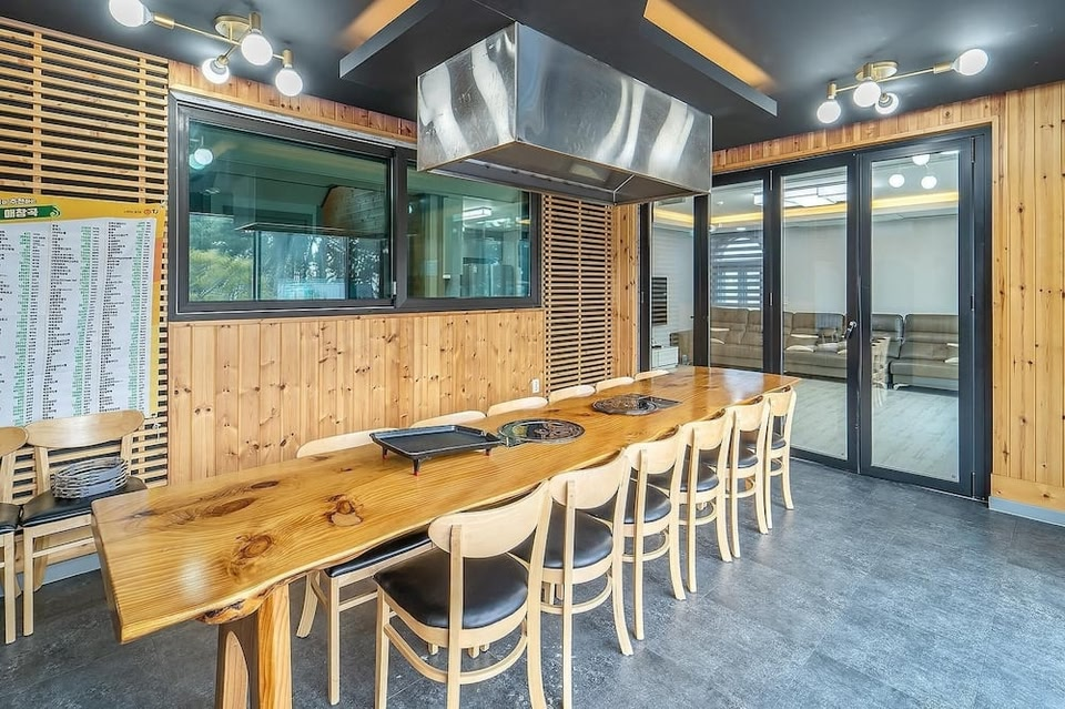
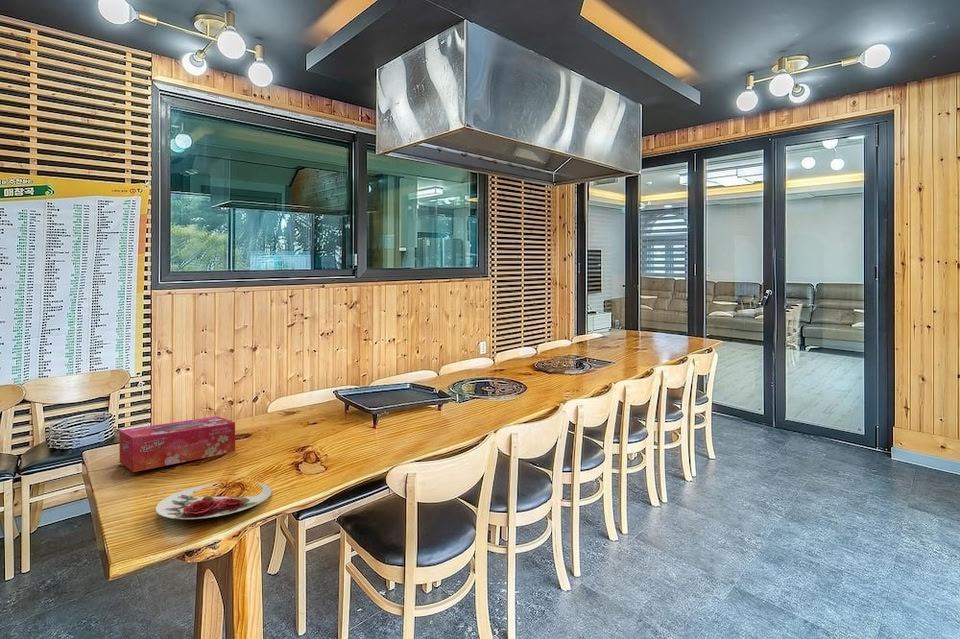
+ tissue box [118,415,236,473]
+ plate [155,481,273,520]
